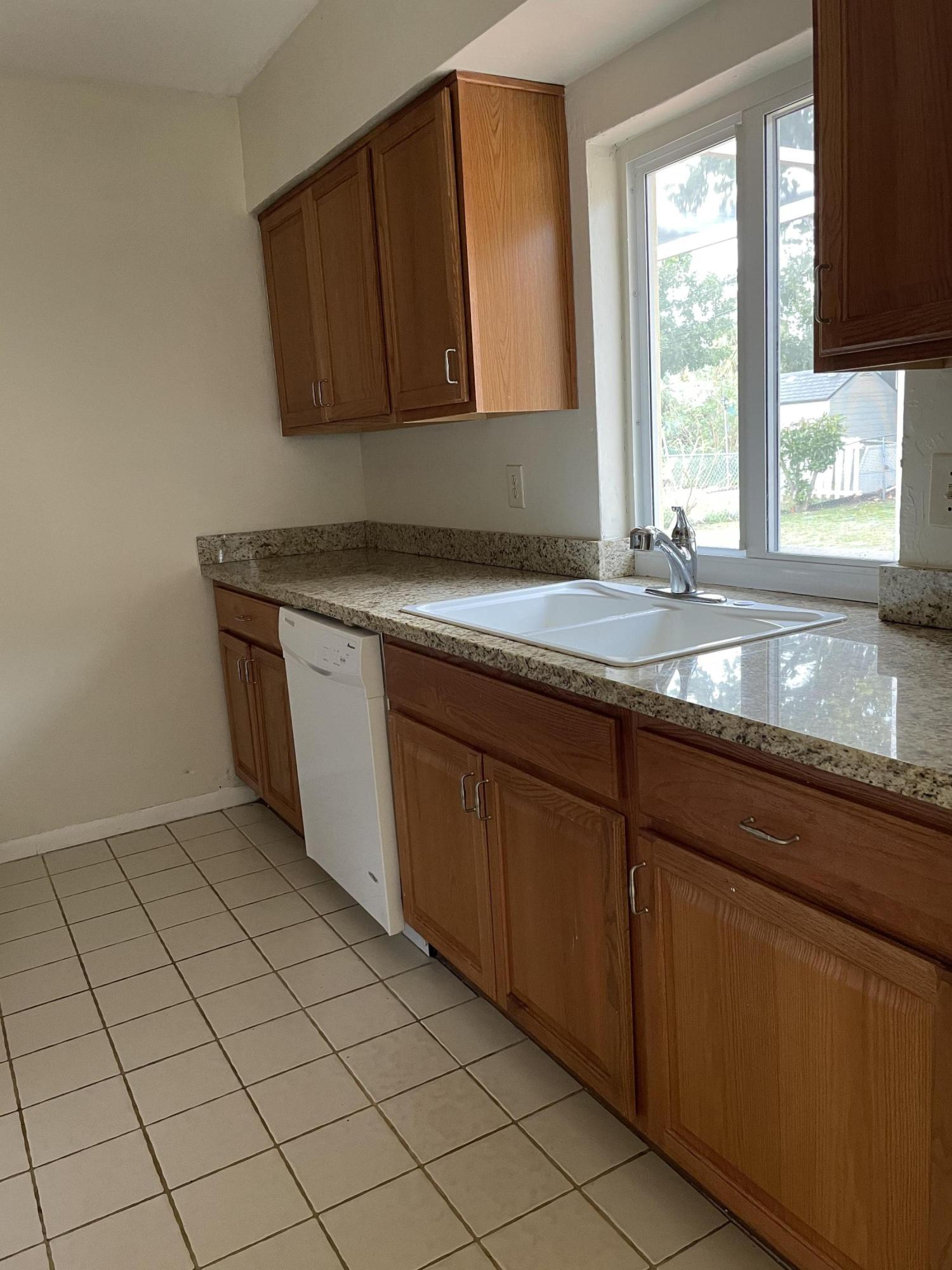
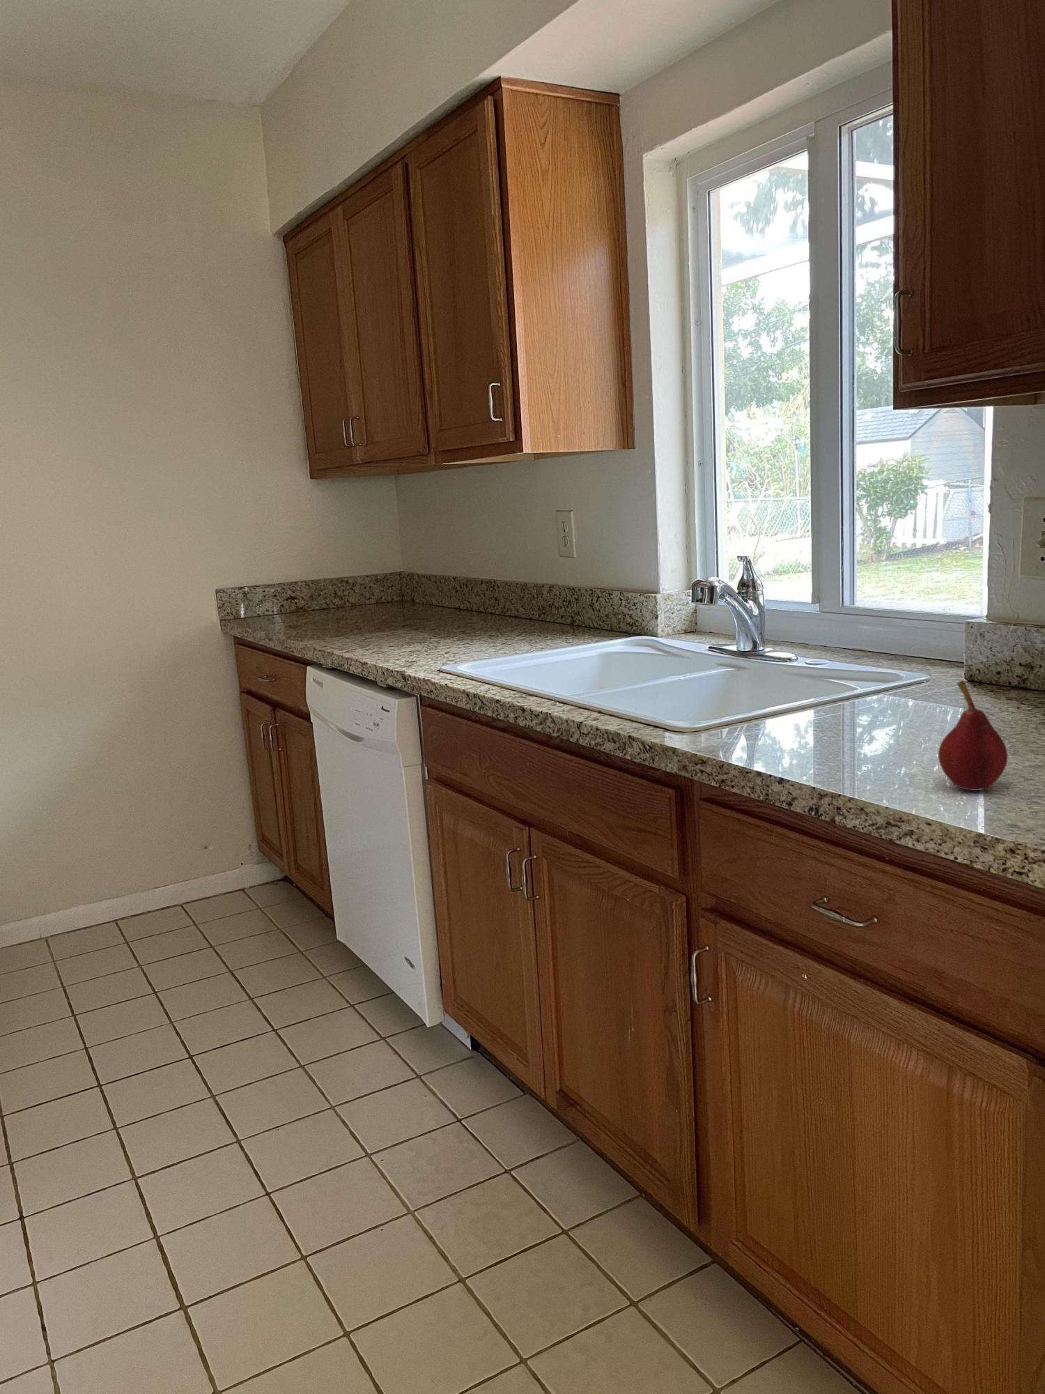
+ fruit [937,678,1008,791]
